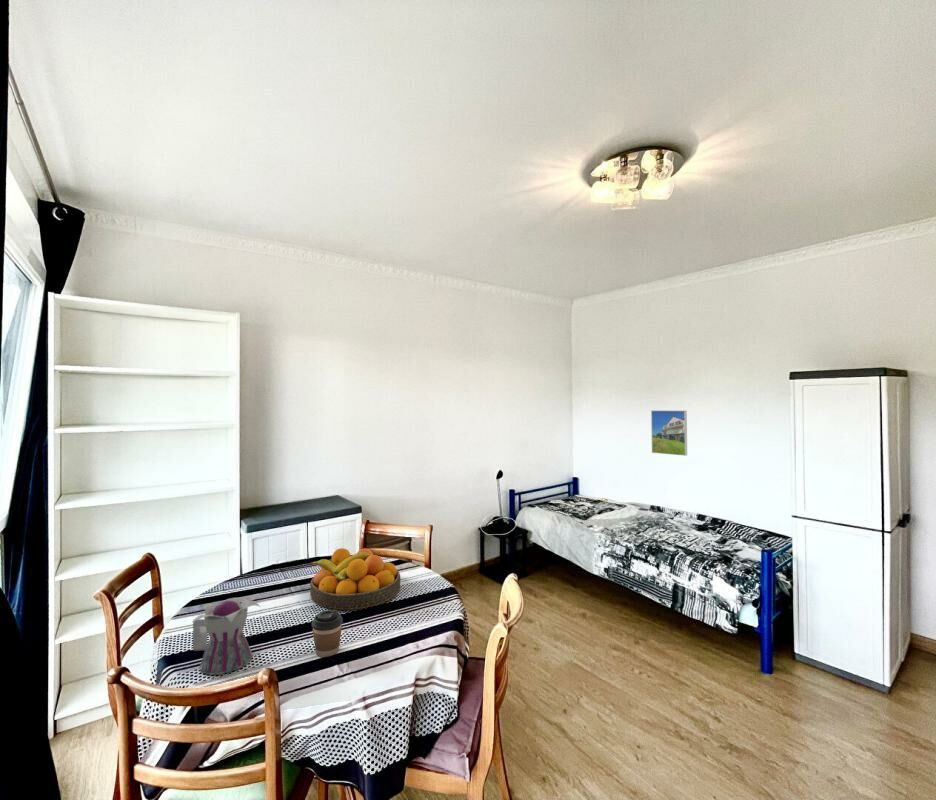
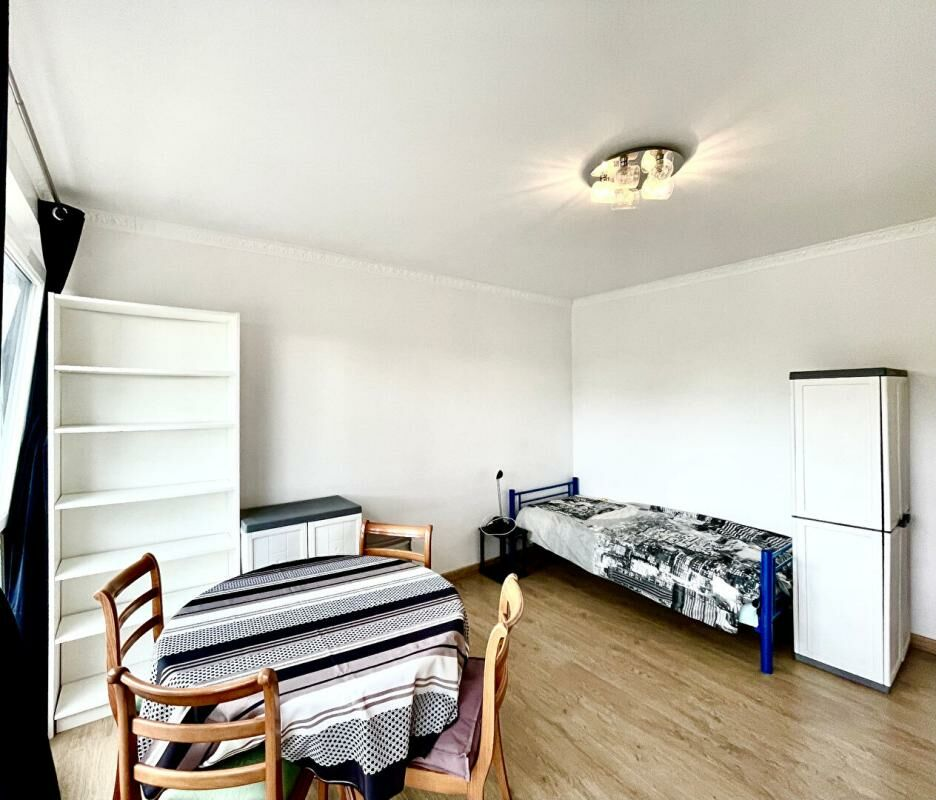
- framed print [650,409,688,457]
- teapot [191,597,262,676]
- coffee cup [311,609,344,658]
- fruit bowl [309,547,401,610]
